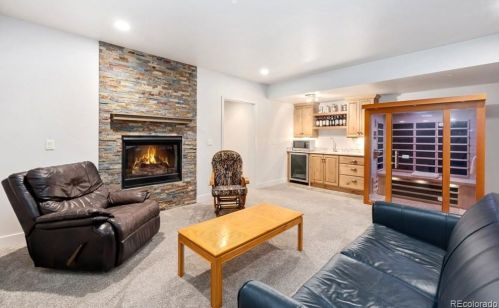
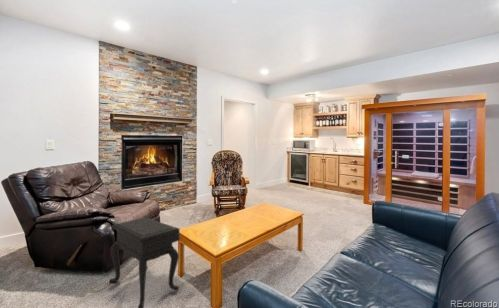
+ side table [109,217,181,308]
